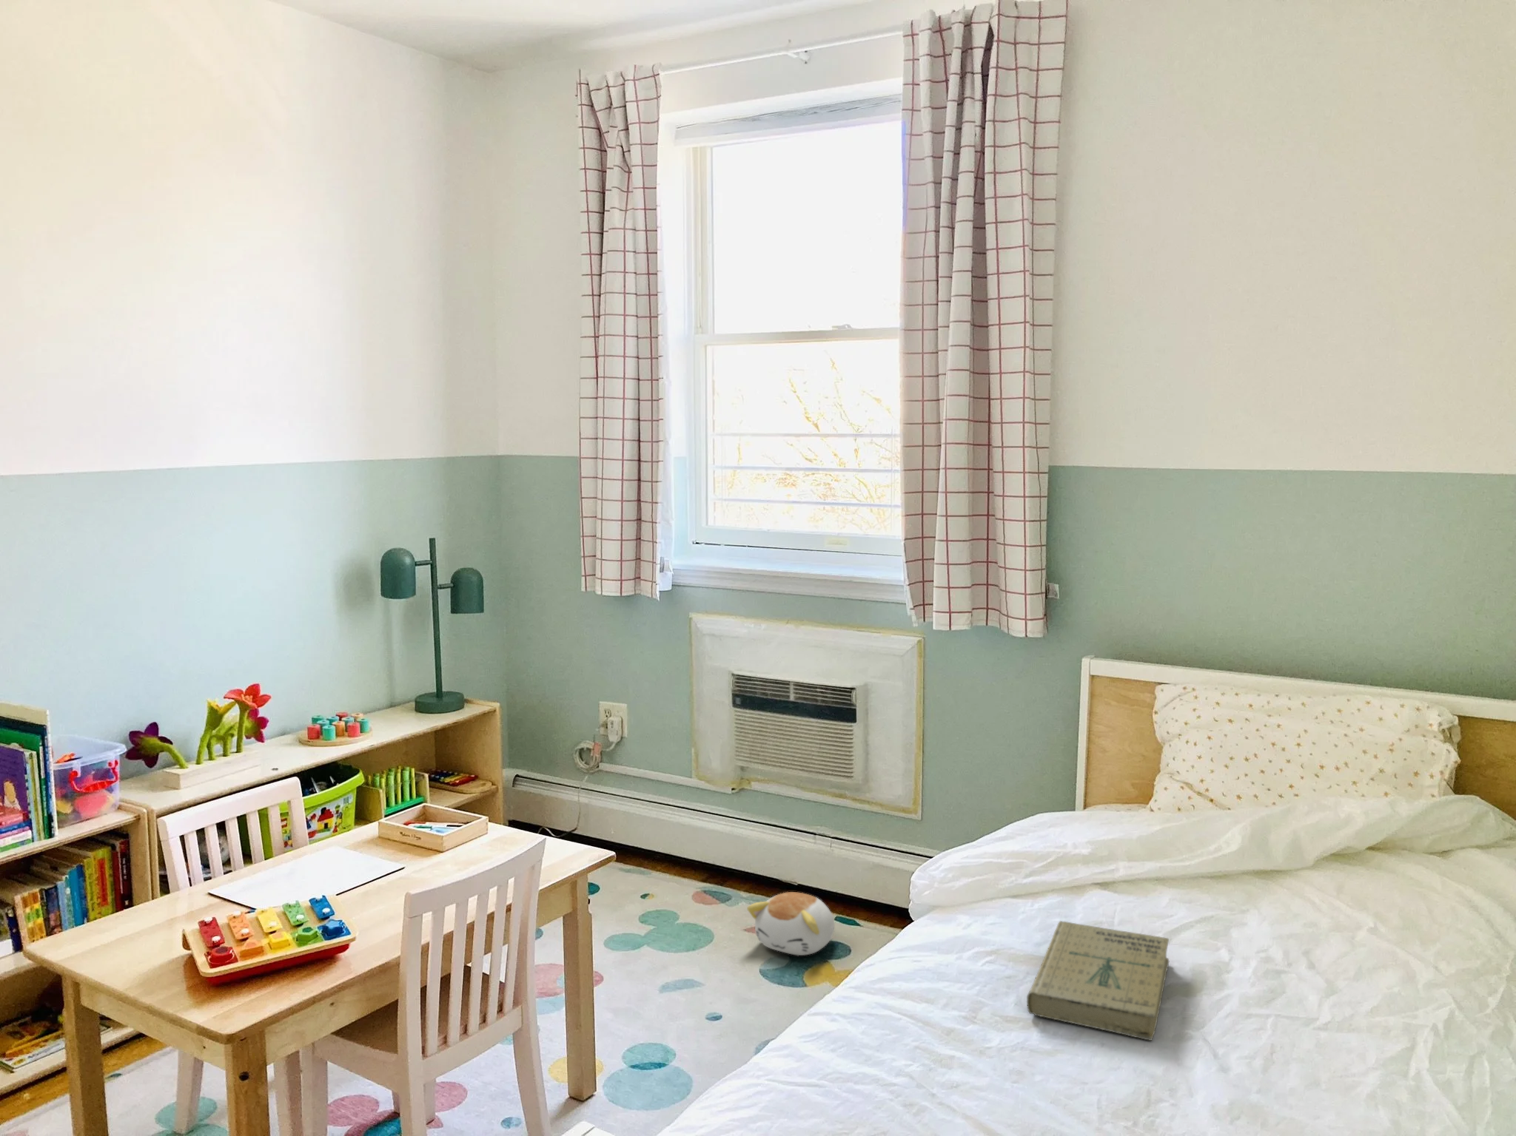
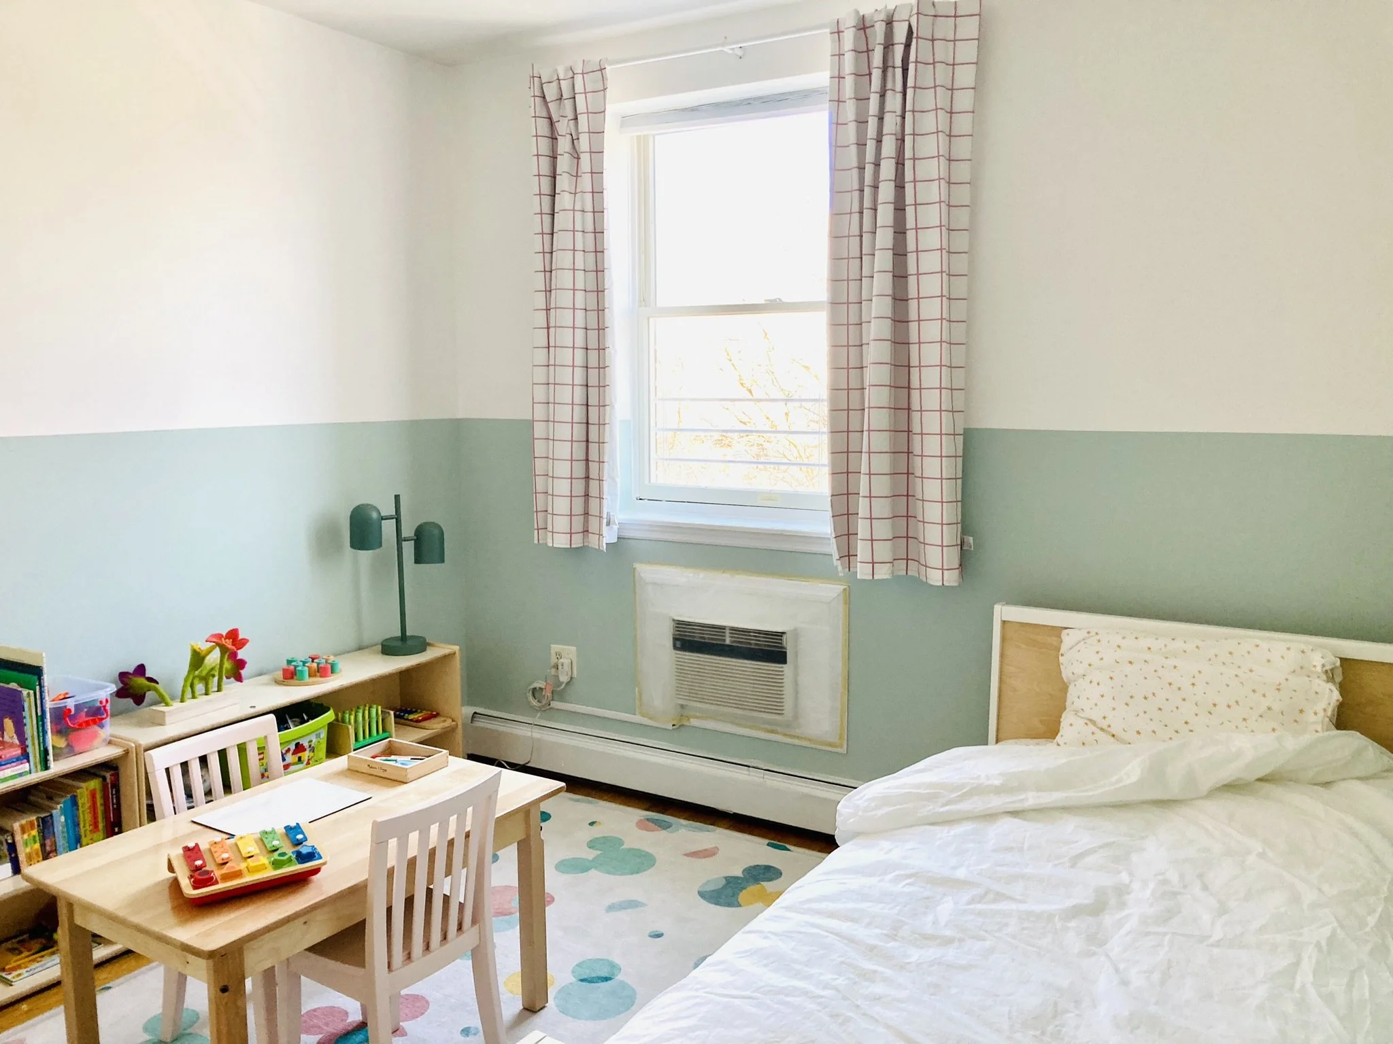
- plush toy [746,891,834,956]
- book [1025,920,1170,1042]
